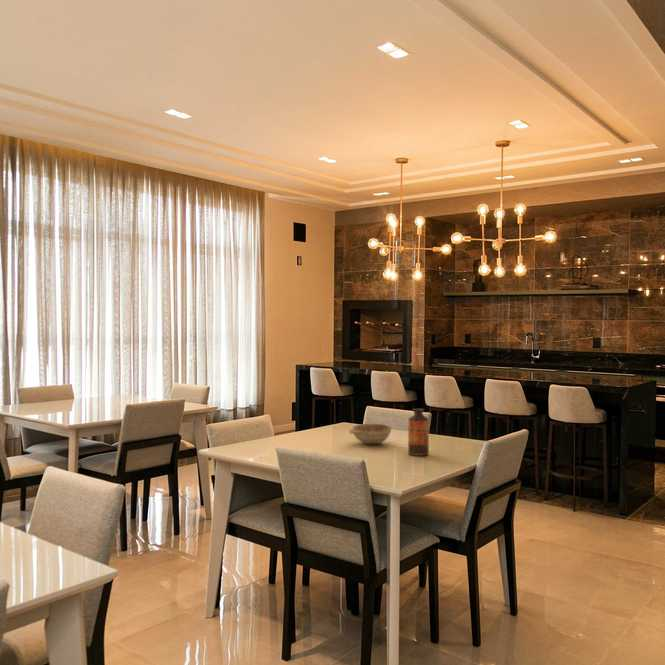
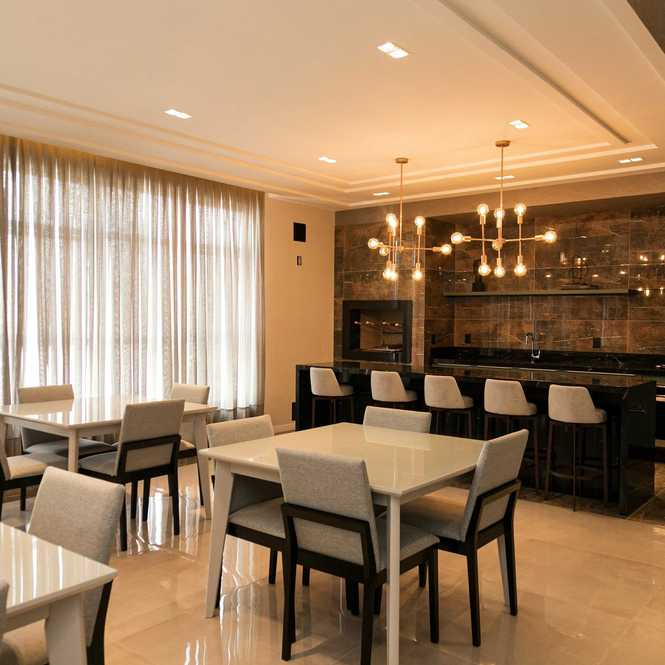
- decorative bowl [348,423,393,445]
- bottle [407,408,430,457]
